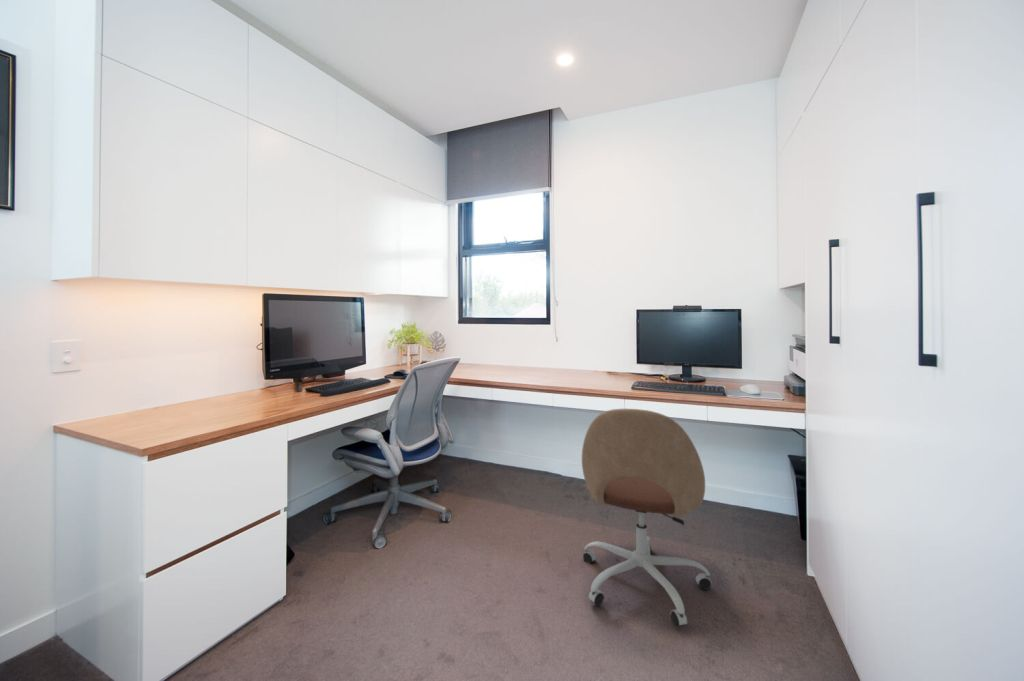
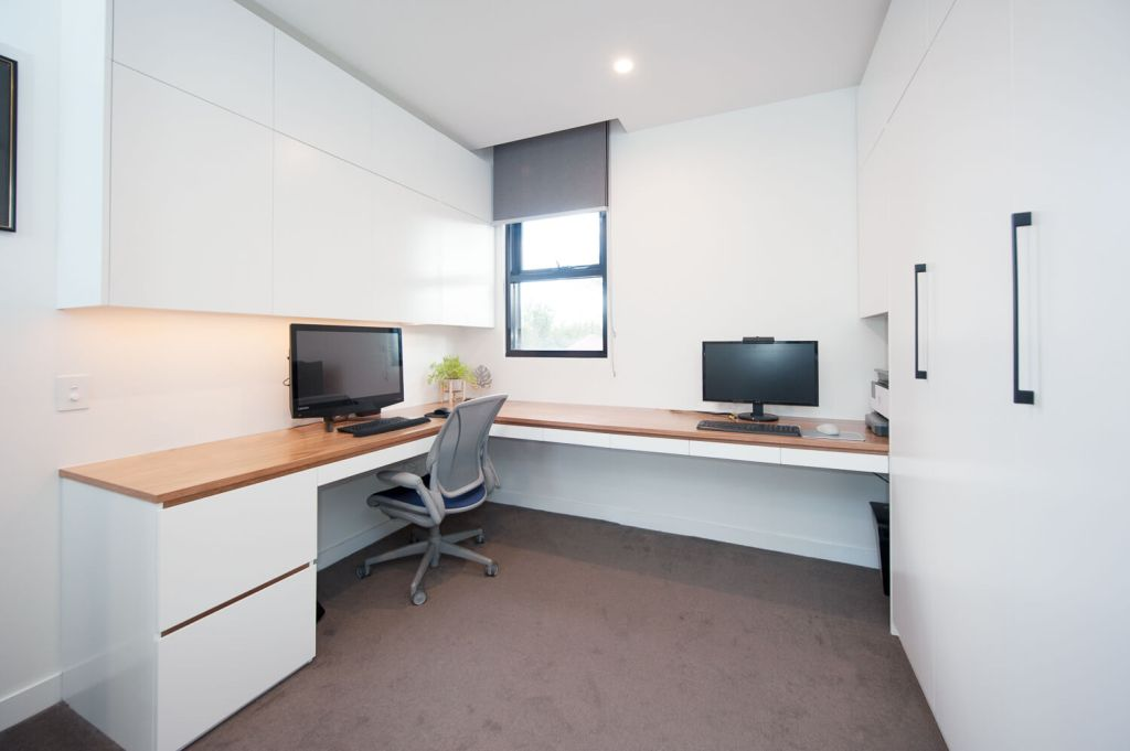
- office chair [581,408,713,628]
